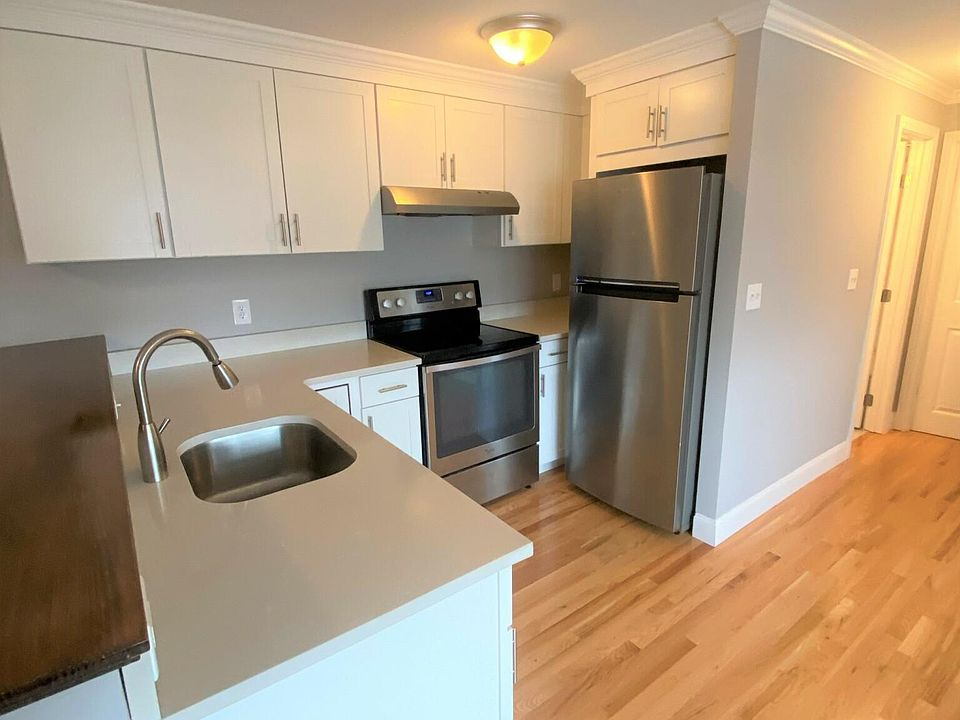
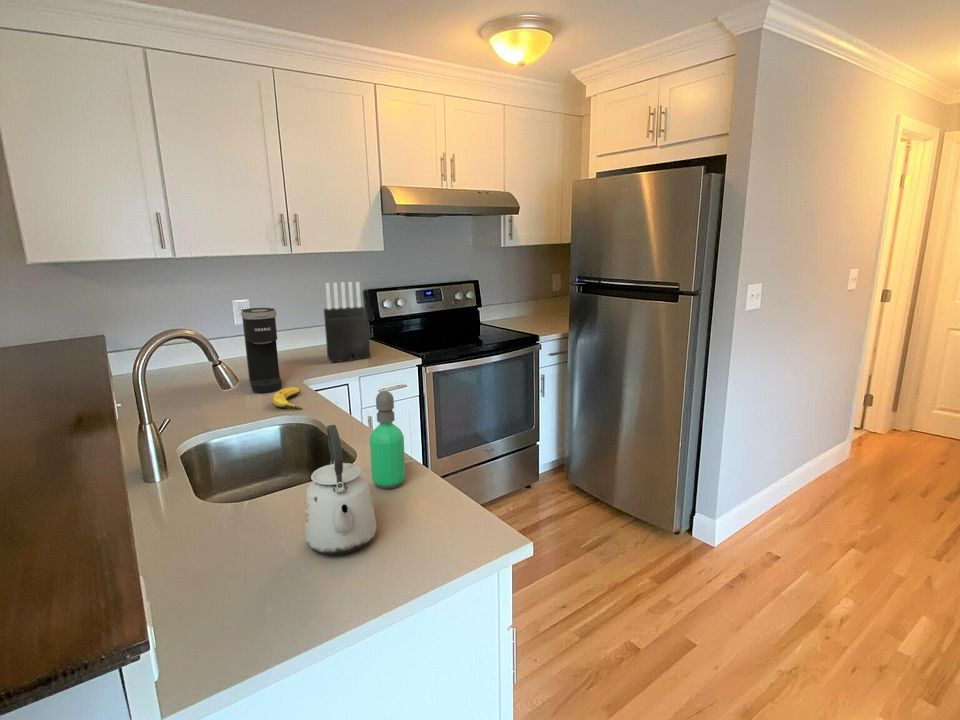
+ coffee maker [240,307,283,394]
+ kettle [304,424,378,556]
+ knife block [323,281,371,363]
+ soap dispenser [369,390,406,490]
+ banana [272,386,303,410]
